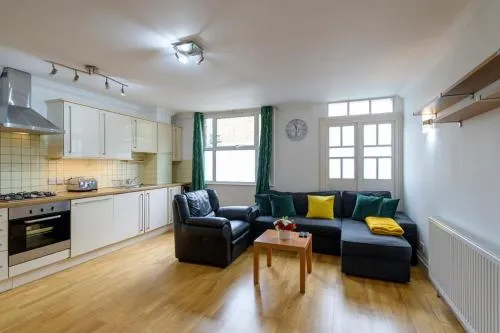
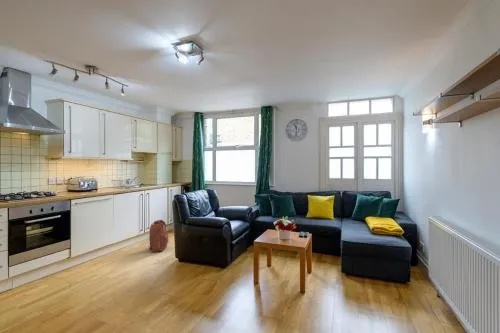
+ backpack [147,219,170,253]
